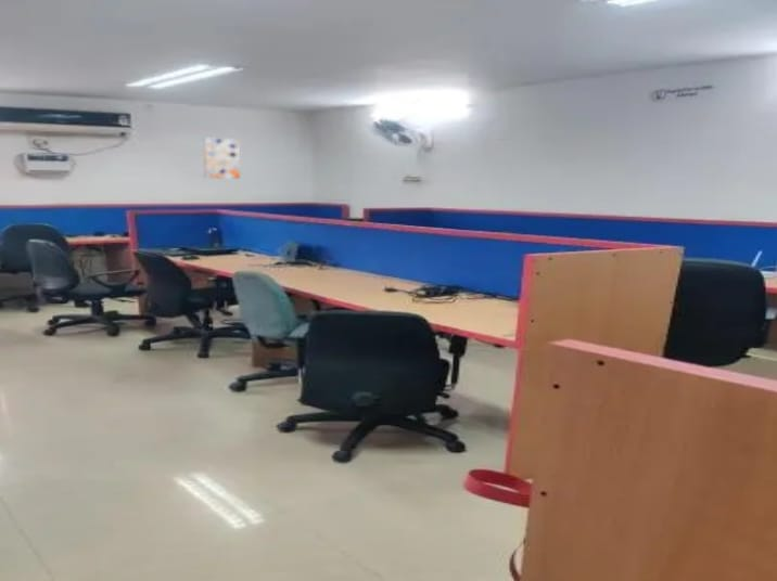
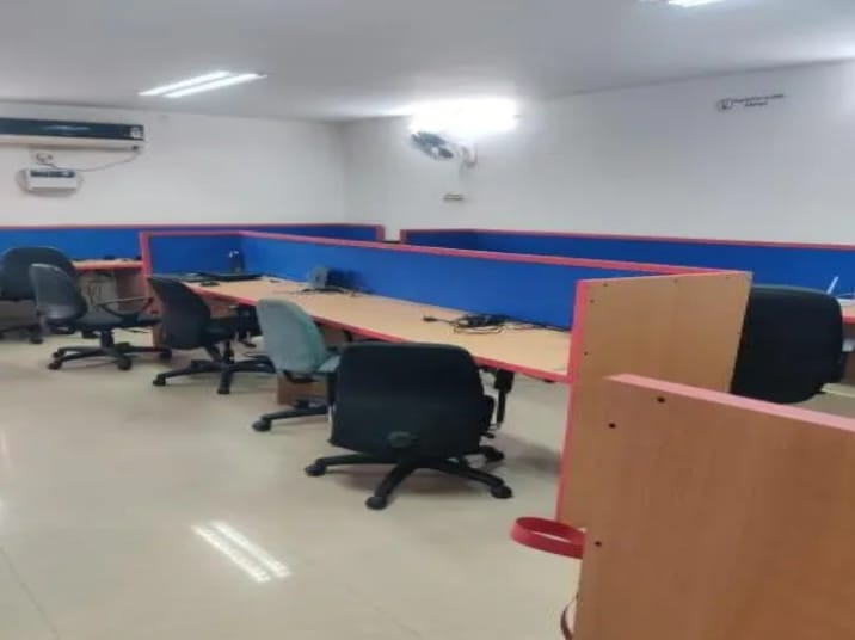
- wall art [203,137,241,180]
